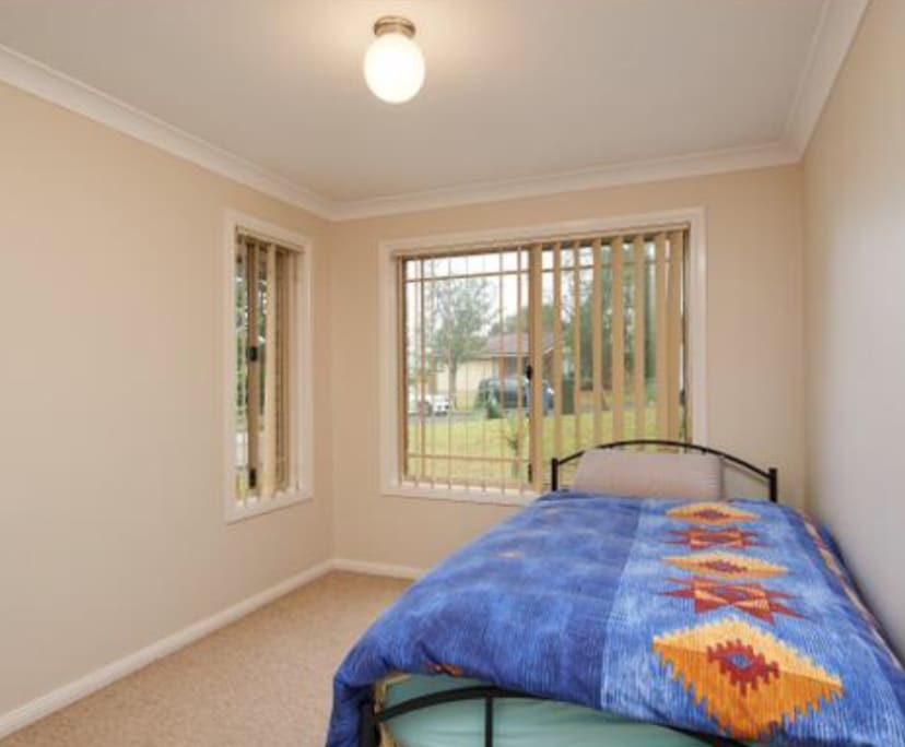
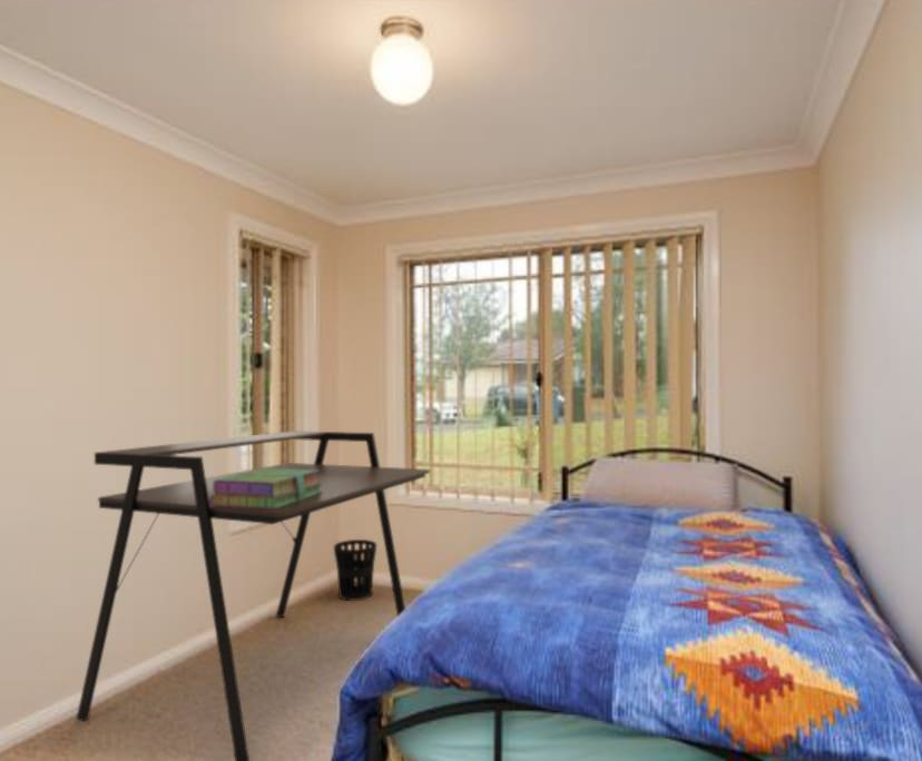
+ stack of books [209,468,323,508]
+ wastebasket [333,538,377,602]
+ desk [76,429,431,761]
